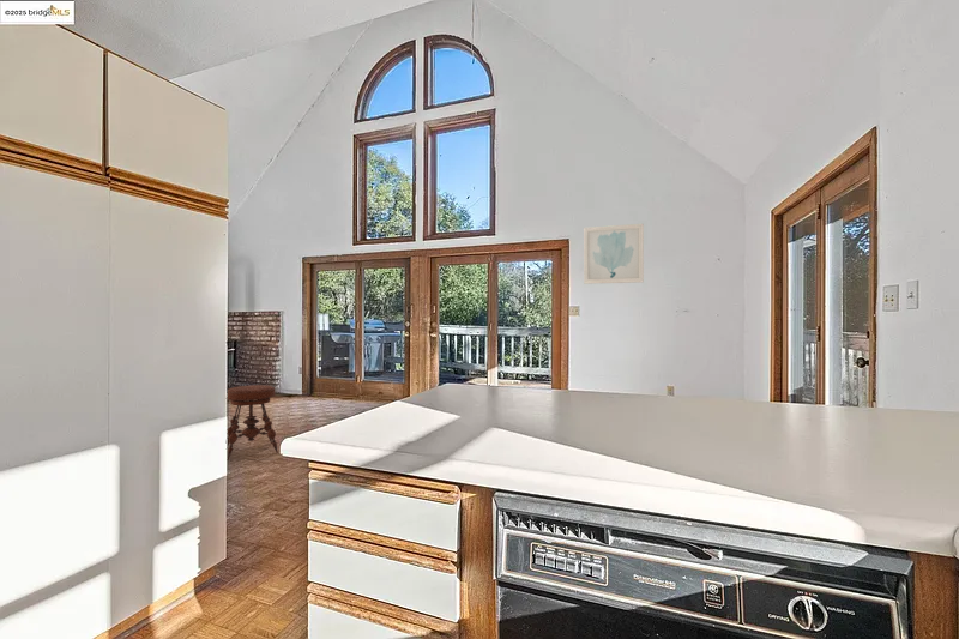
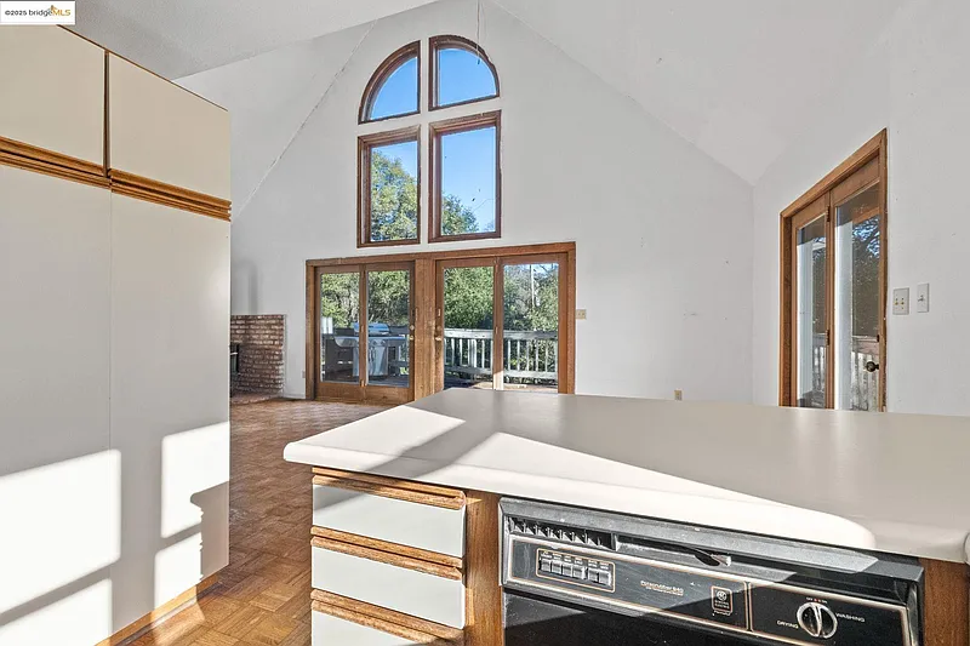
- wall art [583,223,645,285]
- stool [227,384,279,460]
